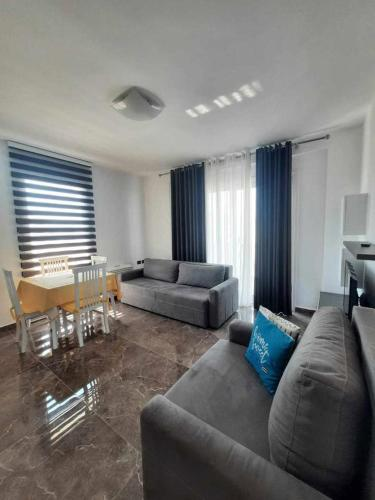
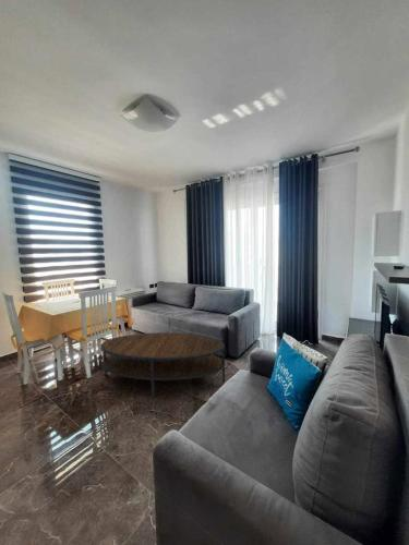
+ coffee table [99,331,226,398]
